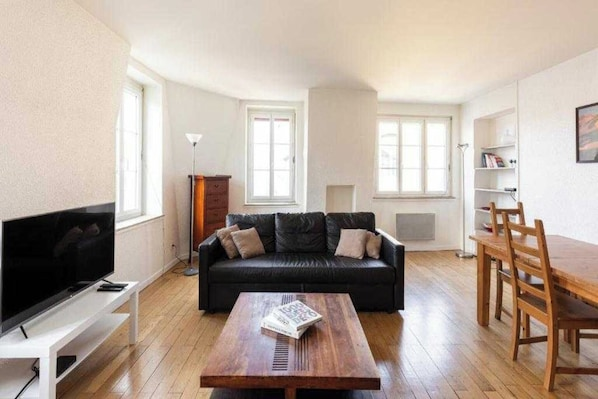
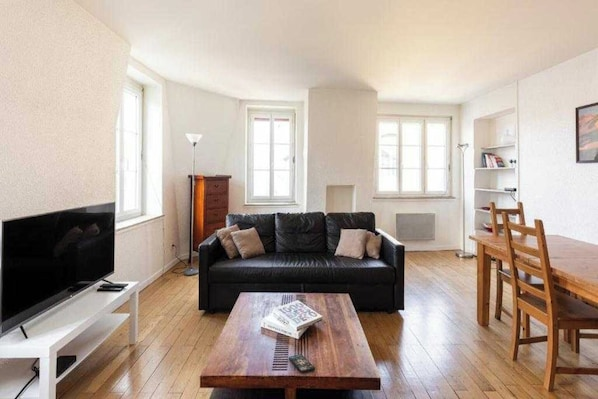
+ smartphone [288,353,316,374]
